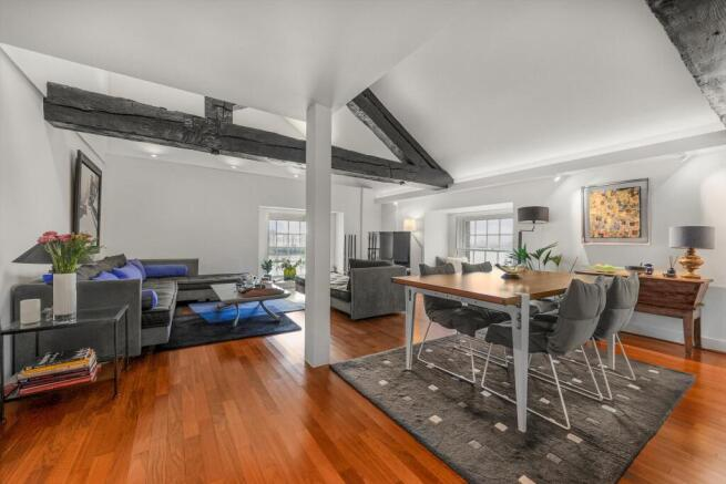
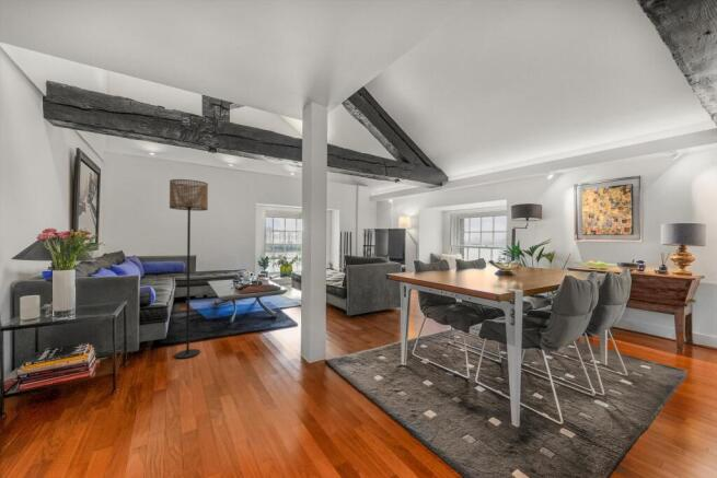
+ floor lamp [169,178,209,359]
